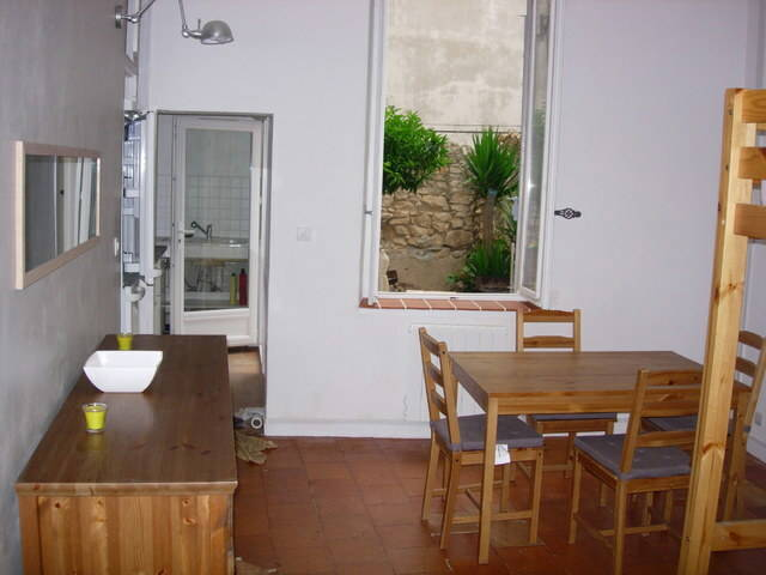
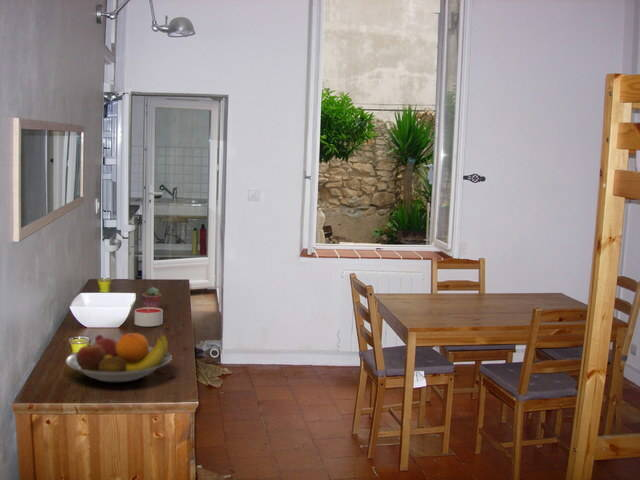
+ potted succulent [141,286,163,308]
+ fruit bowl [65,332,173,383]
+ candle [134,307,164,327]
